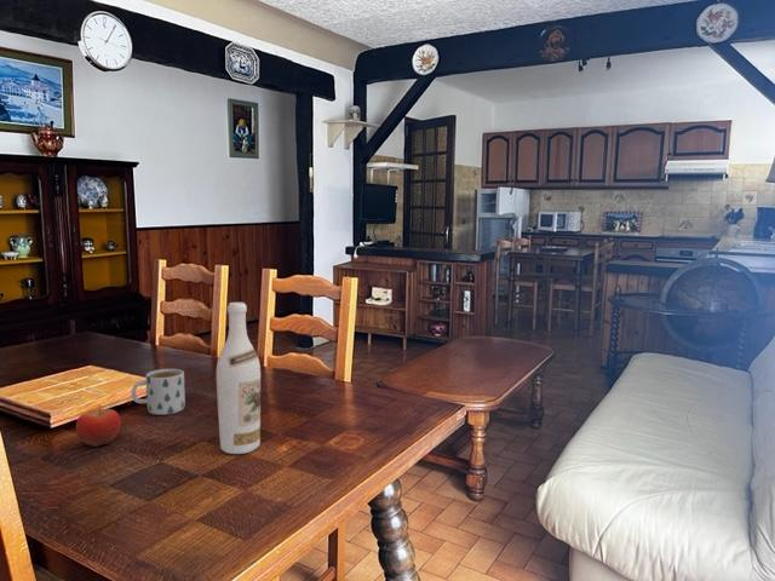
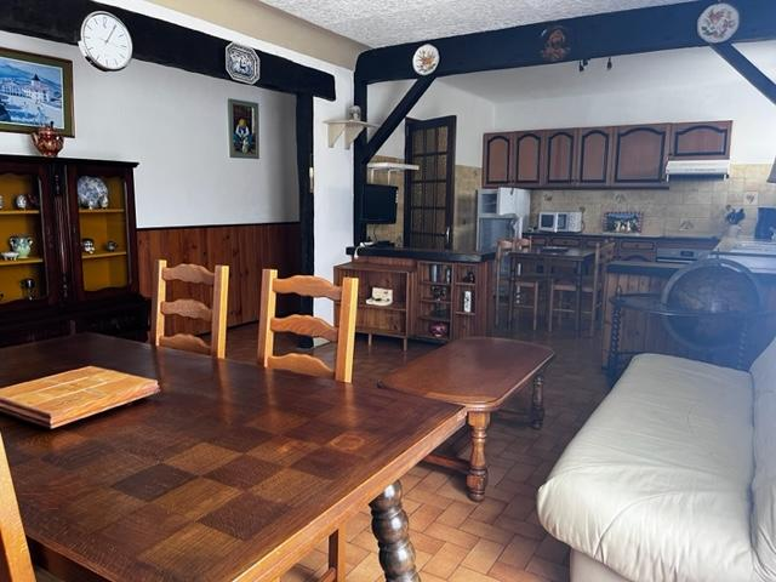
- wine bottle [216,301,262,455]
- mug [130,368,186,416]
- fruit [75,403,122,448]
